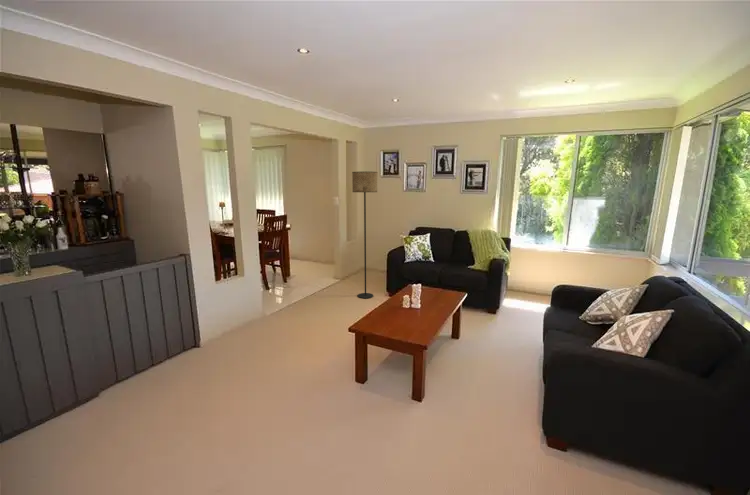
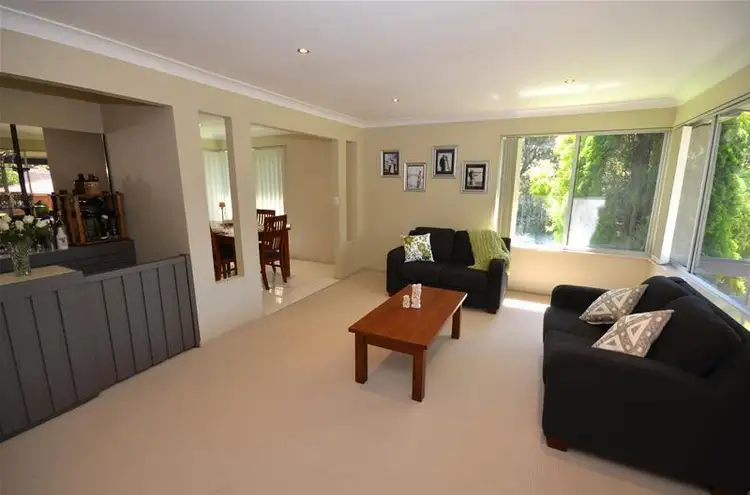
- floor lamp [351,171,378,299]
